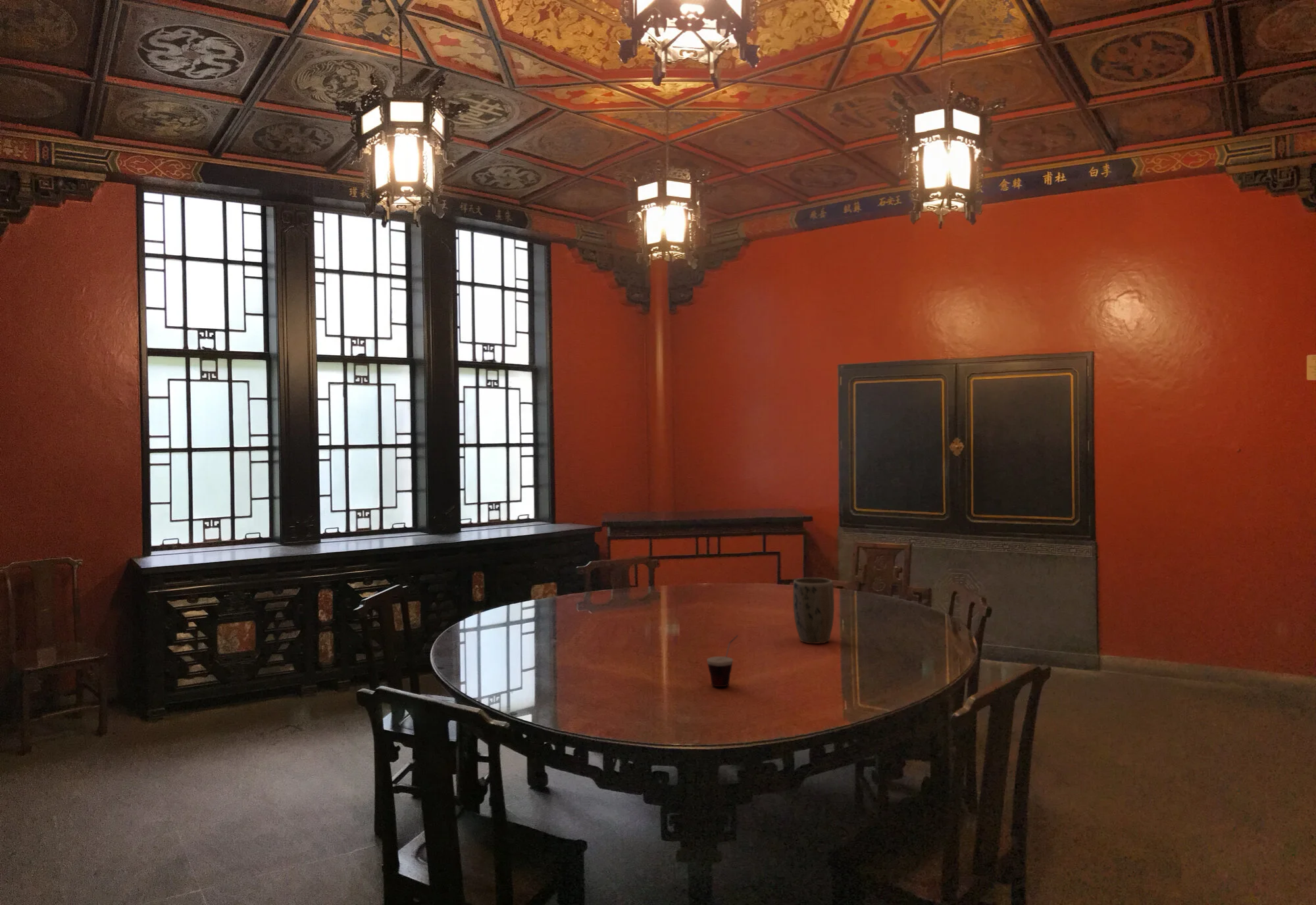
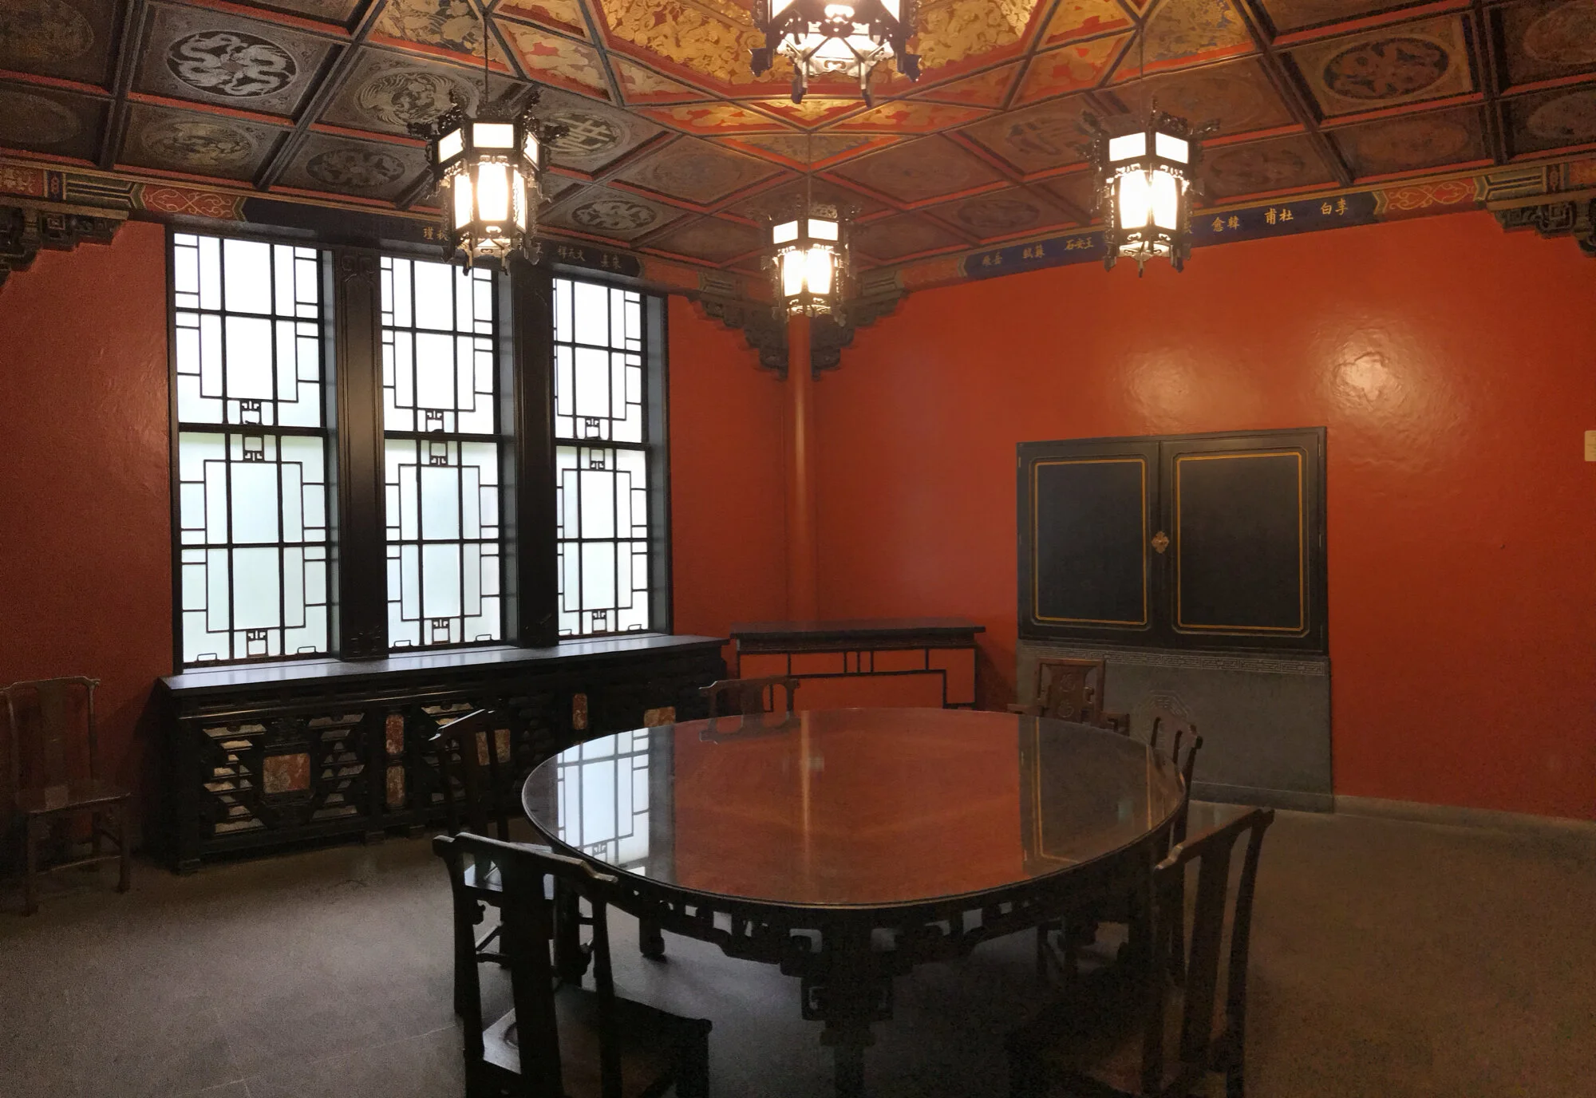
- cup [706,635,739,687]
- plant pot [792,577,835,644]
